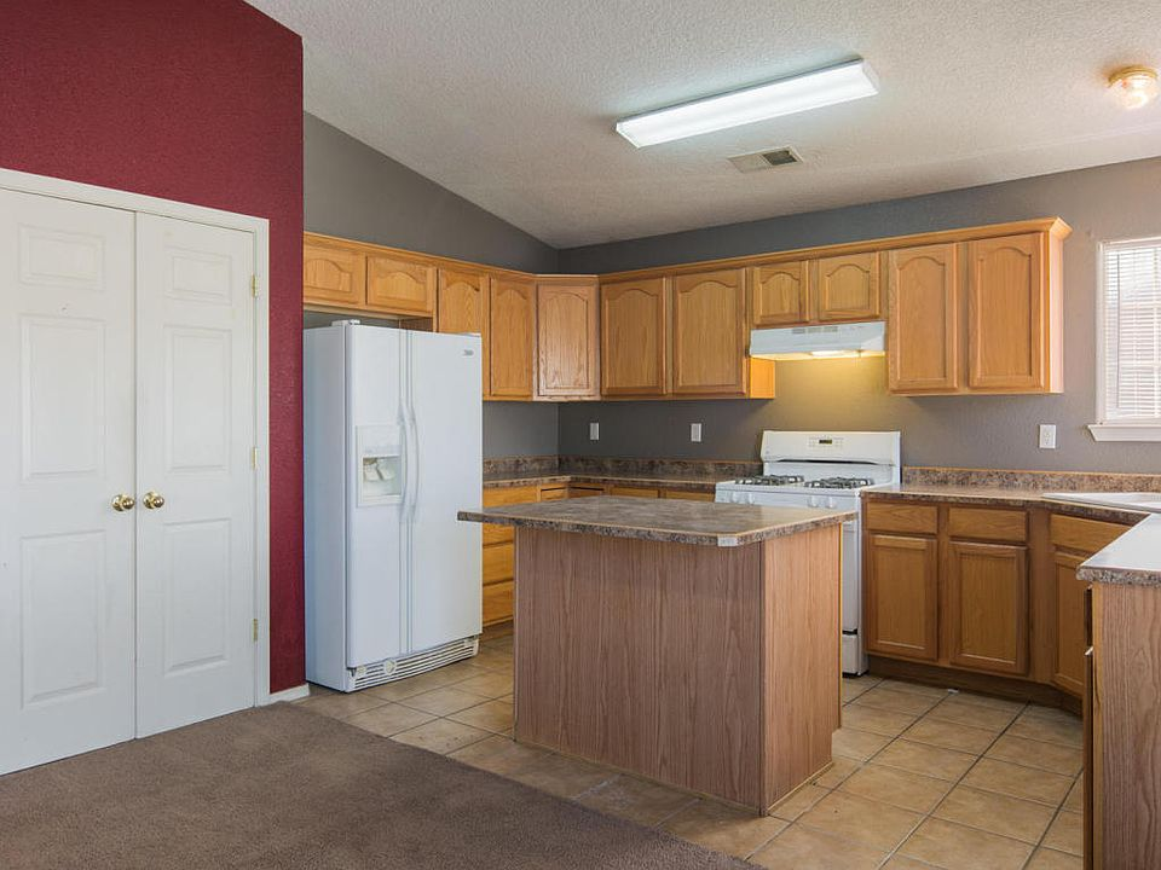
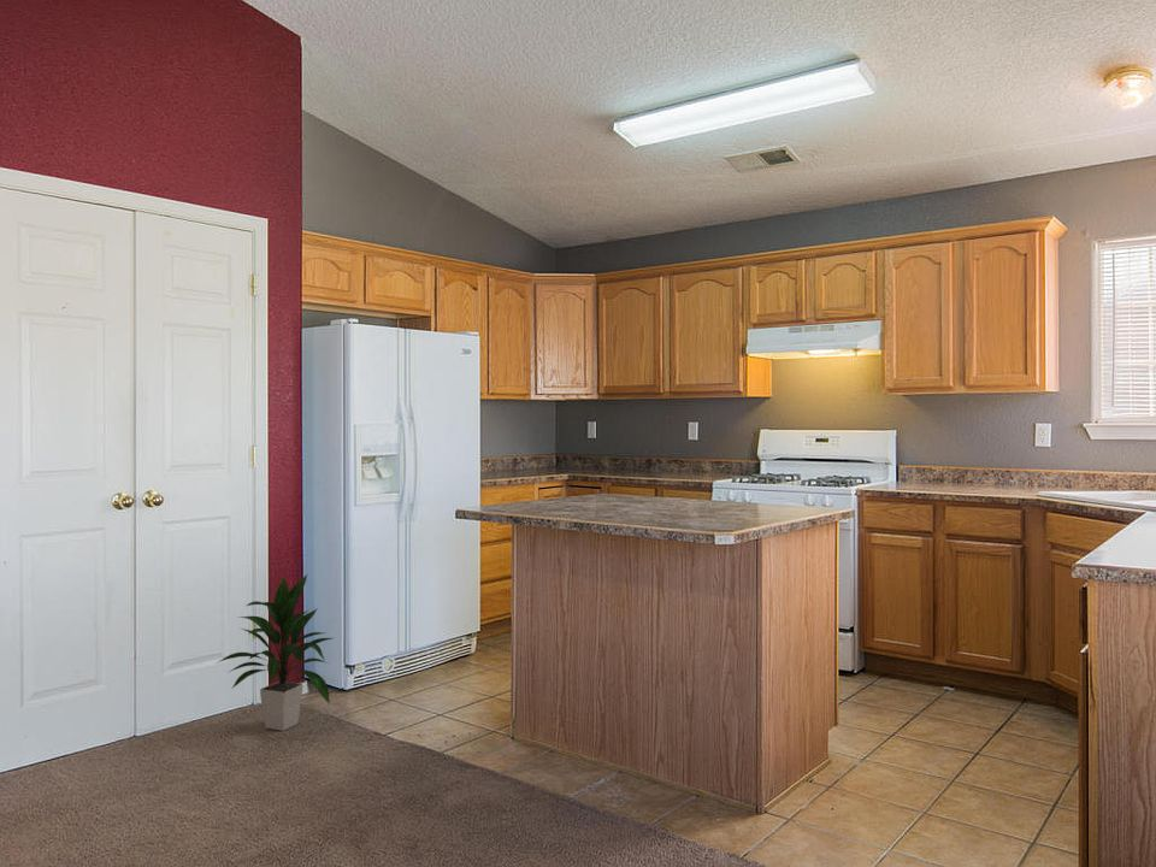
+ indoor plant [217,572,334,732]
